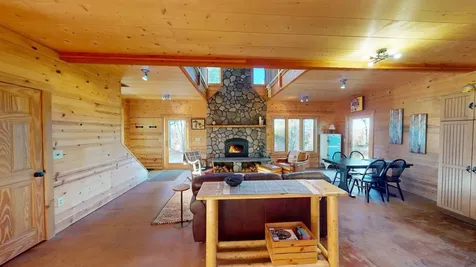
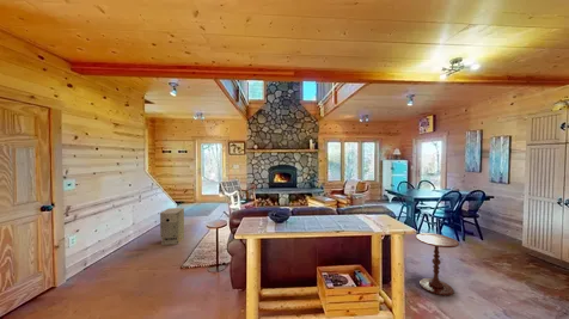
+ side table [415,232,460,296]
+ air purifier [159,207,185,246]
